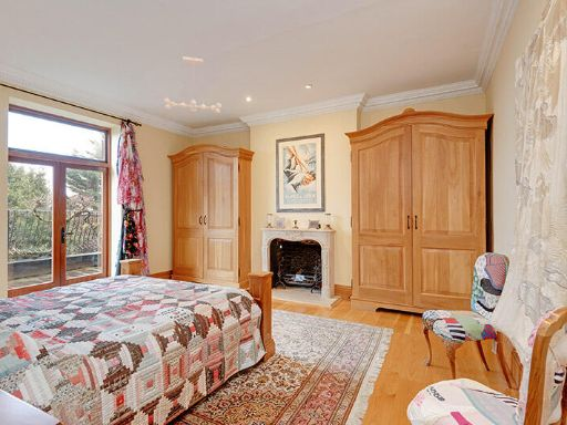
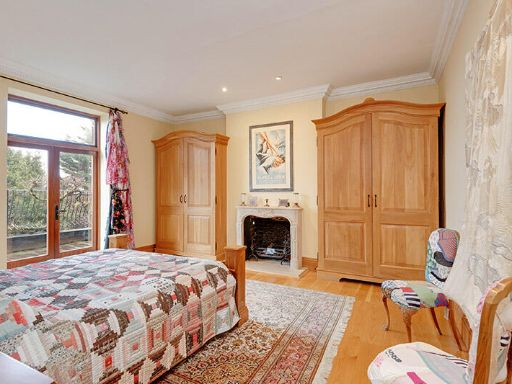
- chandelier [163,55,223,114]
